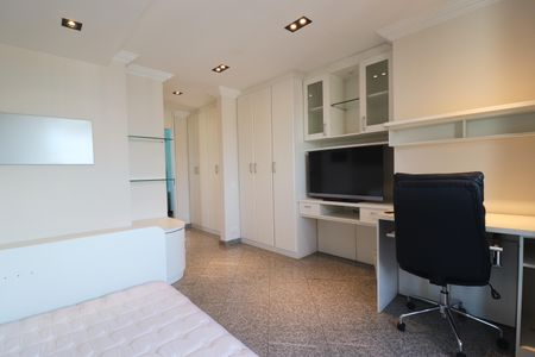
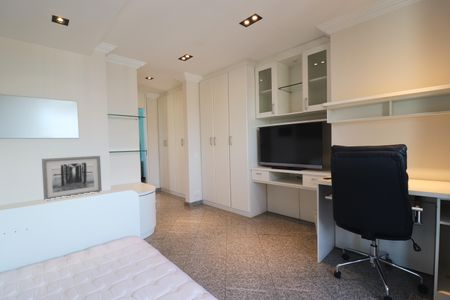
+ wall art [41,155,103,201]
